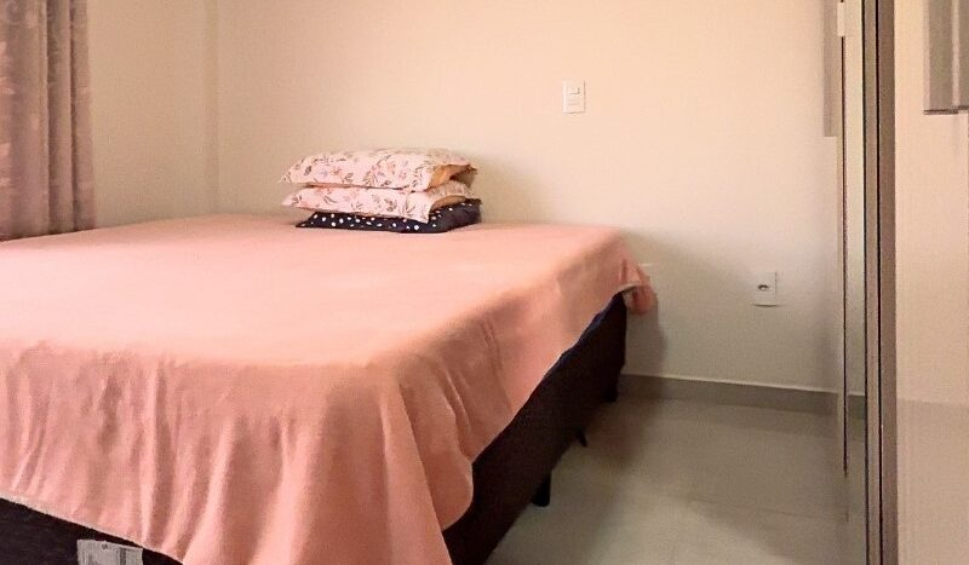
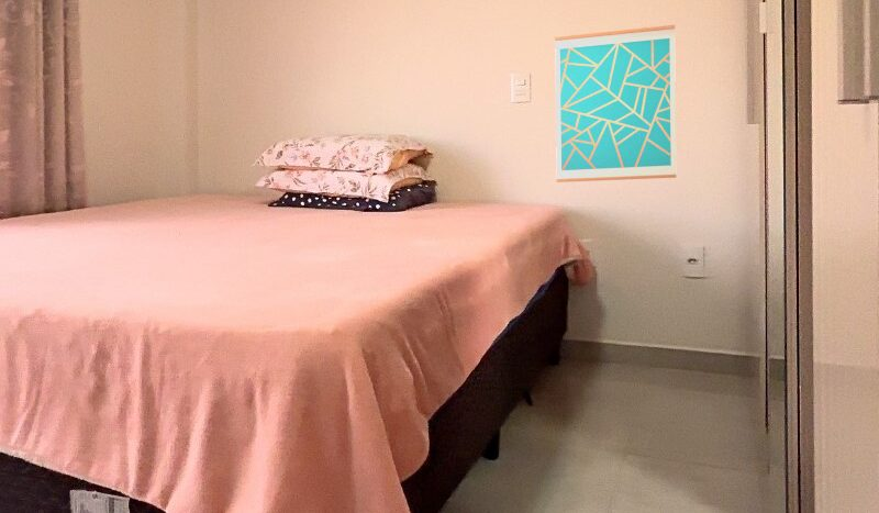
+ wall art [554,24,677,183]
